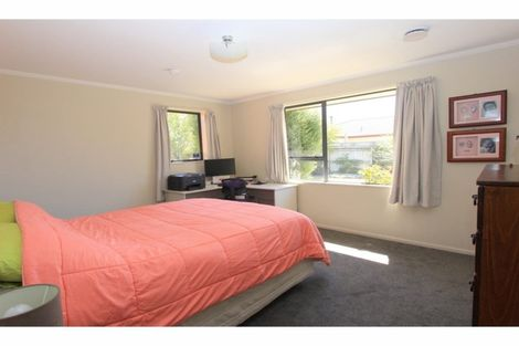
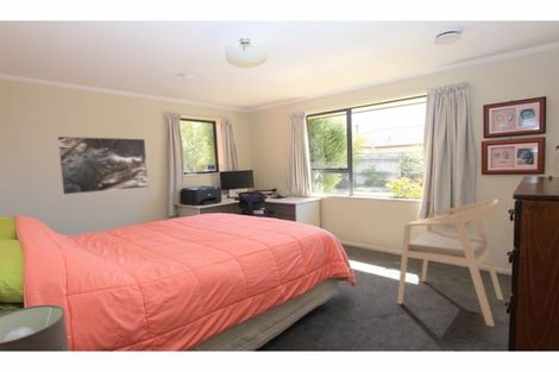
+ armchair [396,197,504,328]
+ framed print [56,135,150,196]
